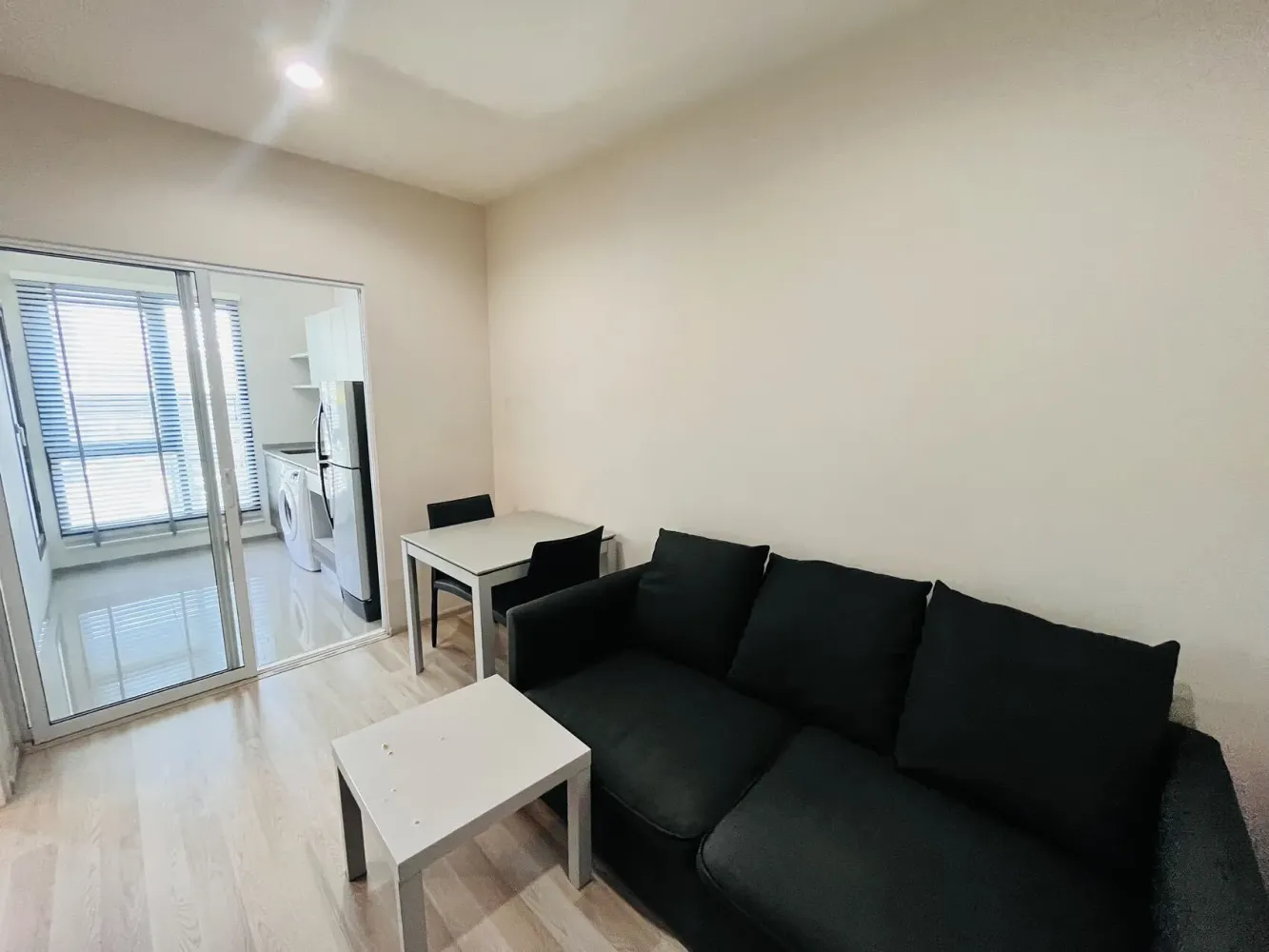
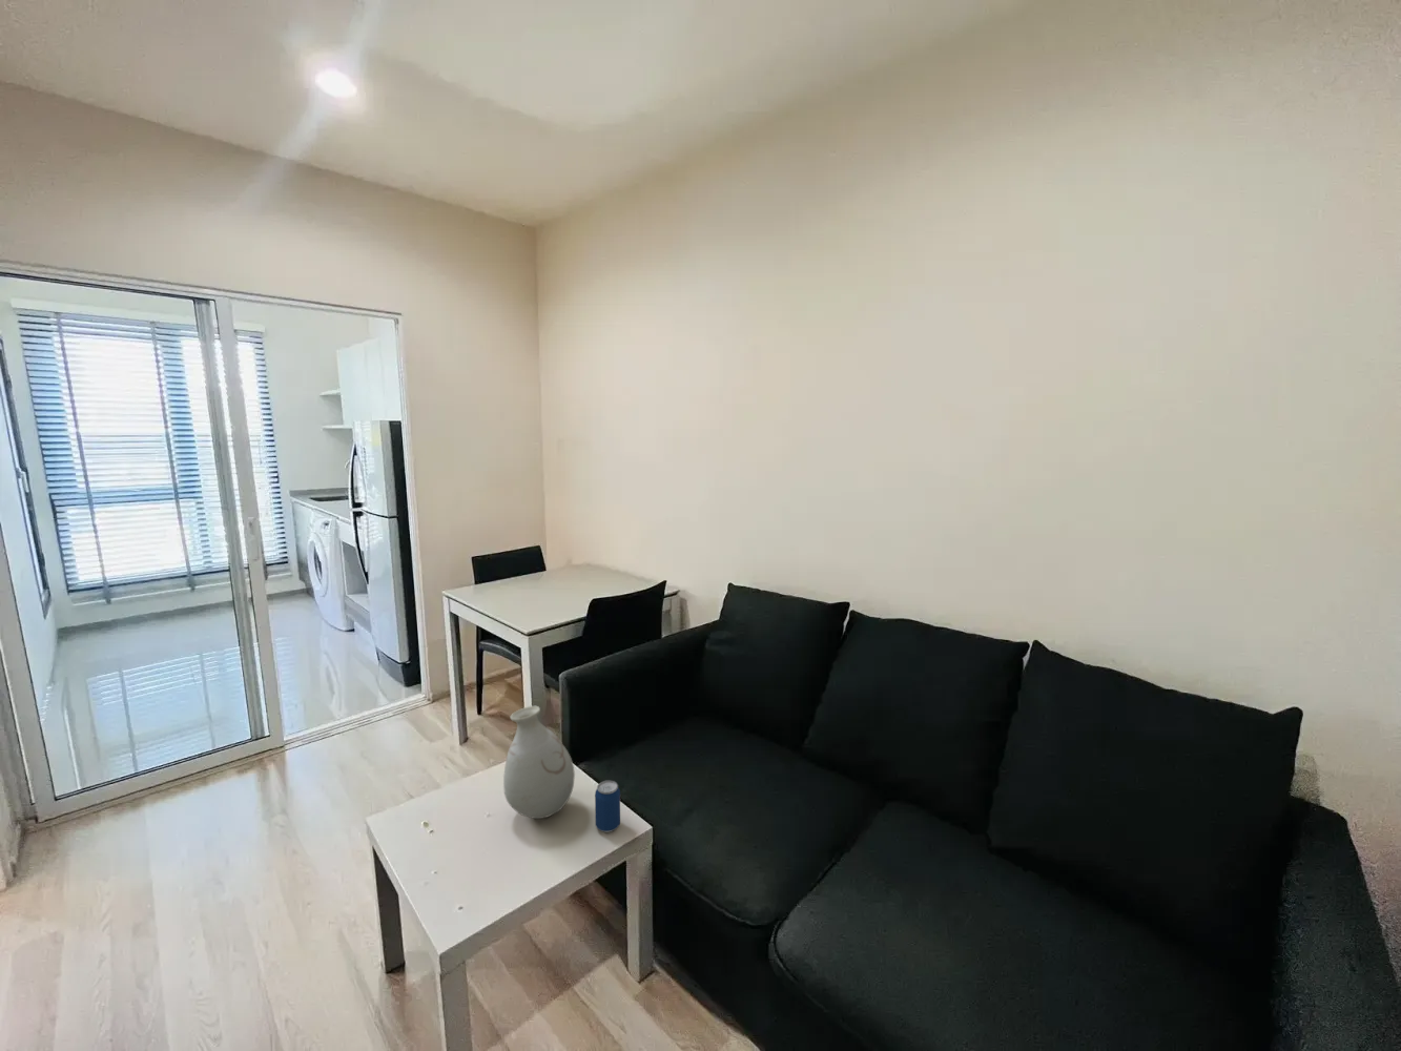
+ vase [502,705,576,820]
+ beverage can [594,778,622,834]
